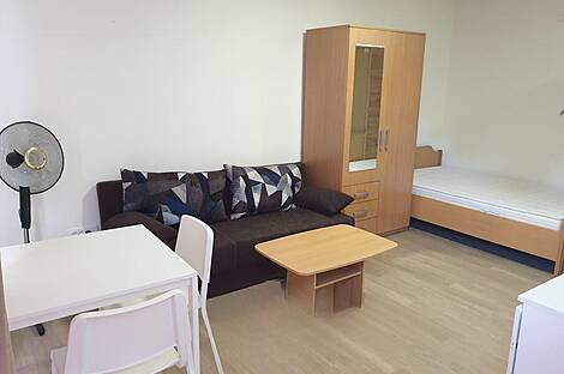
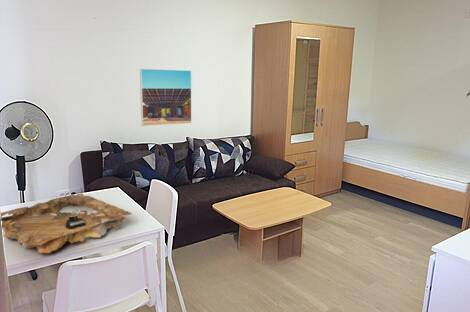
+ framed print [139,68,192,127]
+ decorative tray [0,192,133,254]
